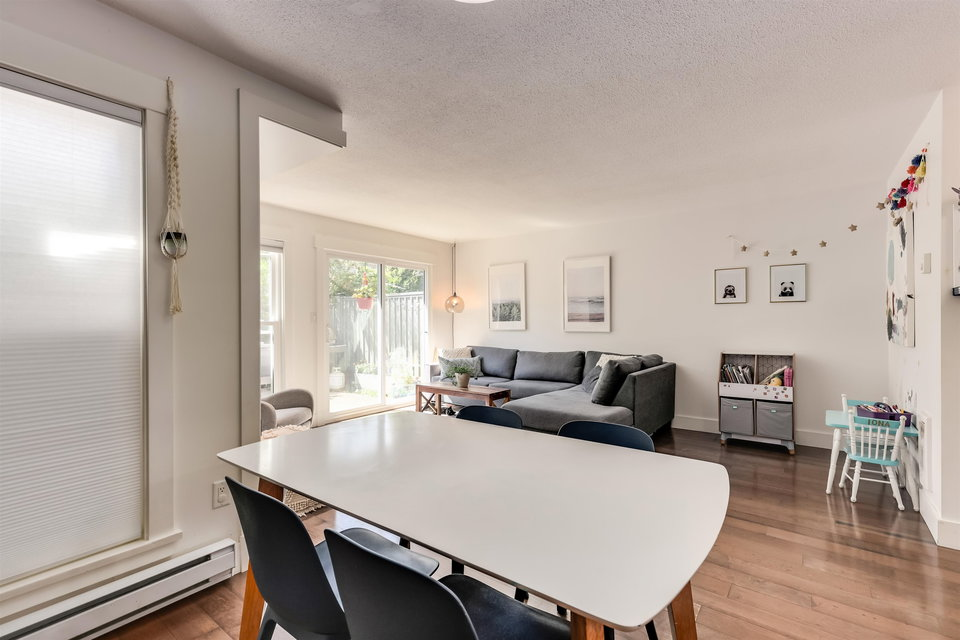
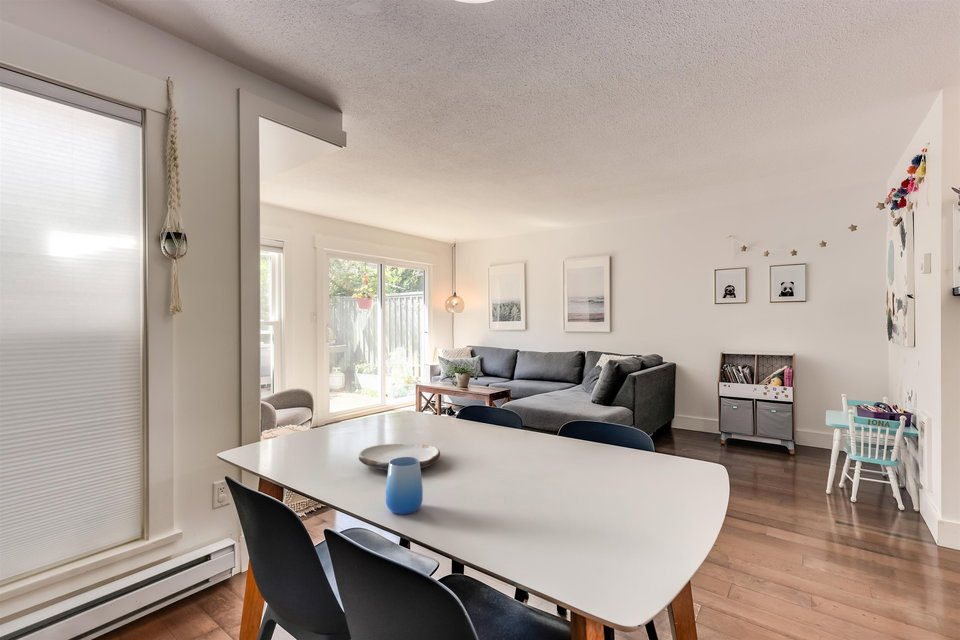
+ cup [385,457,424,516]
+ plate [358,443,441,471]
